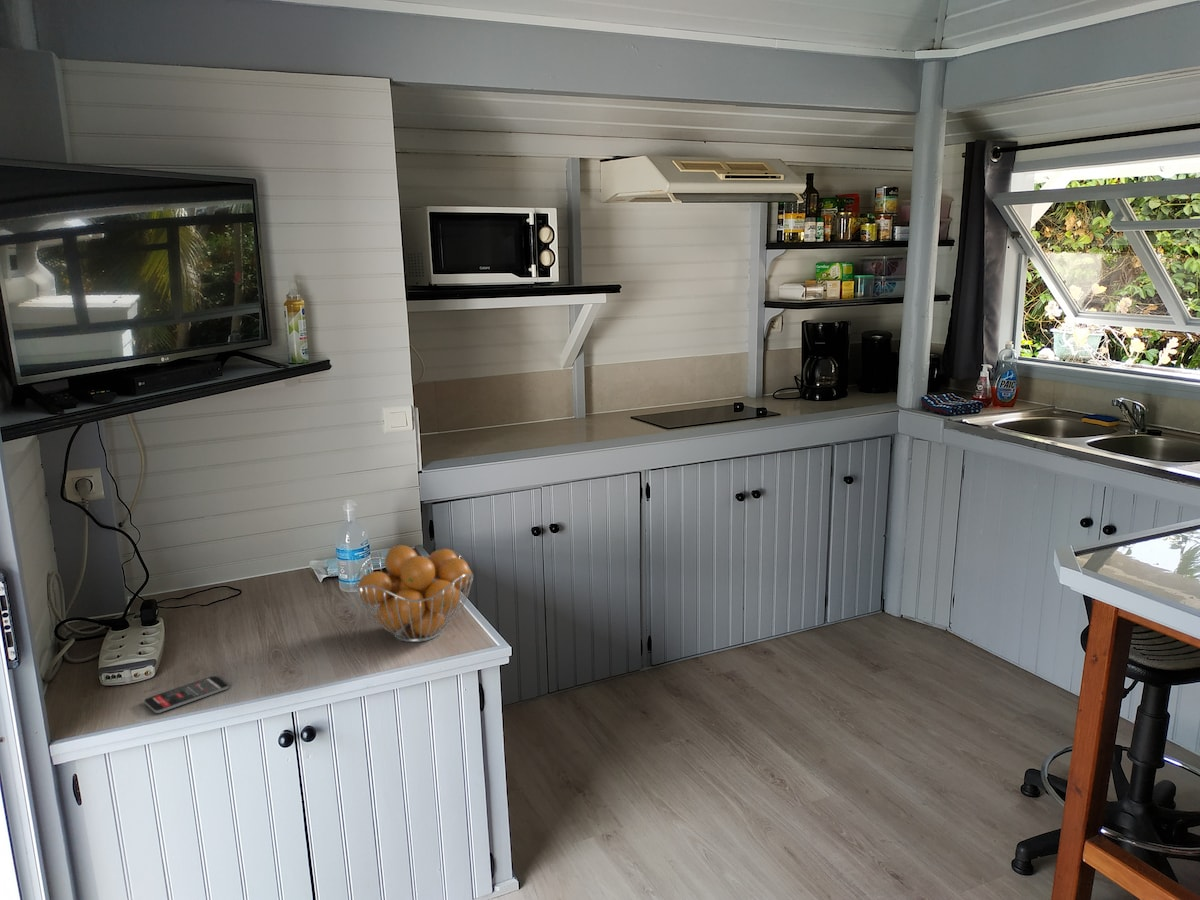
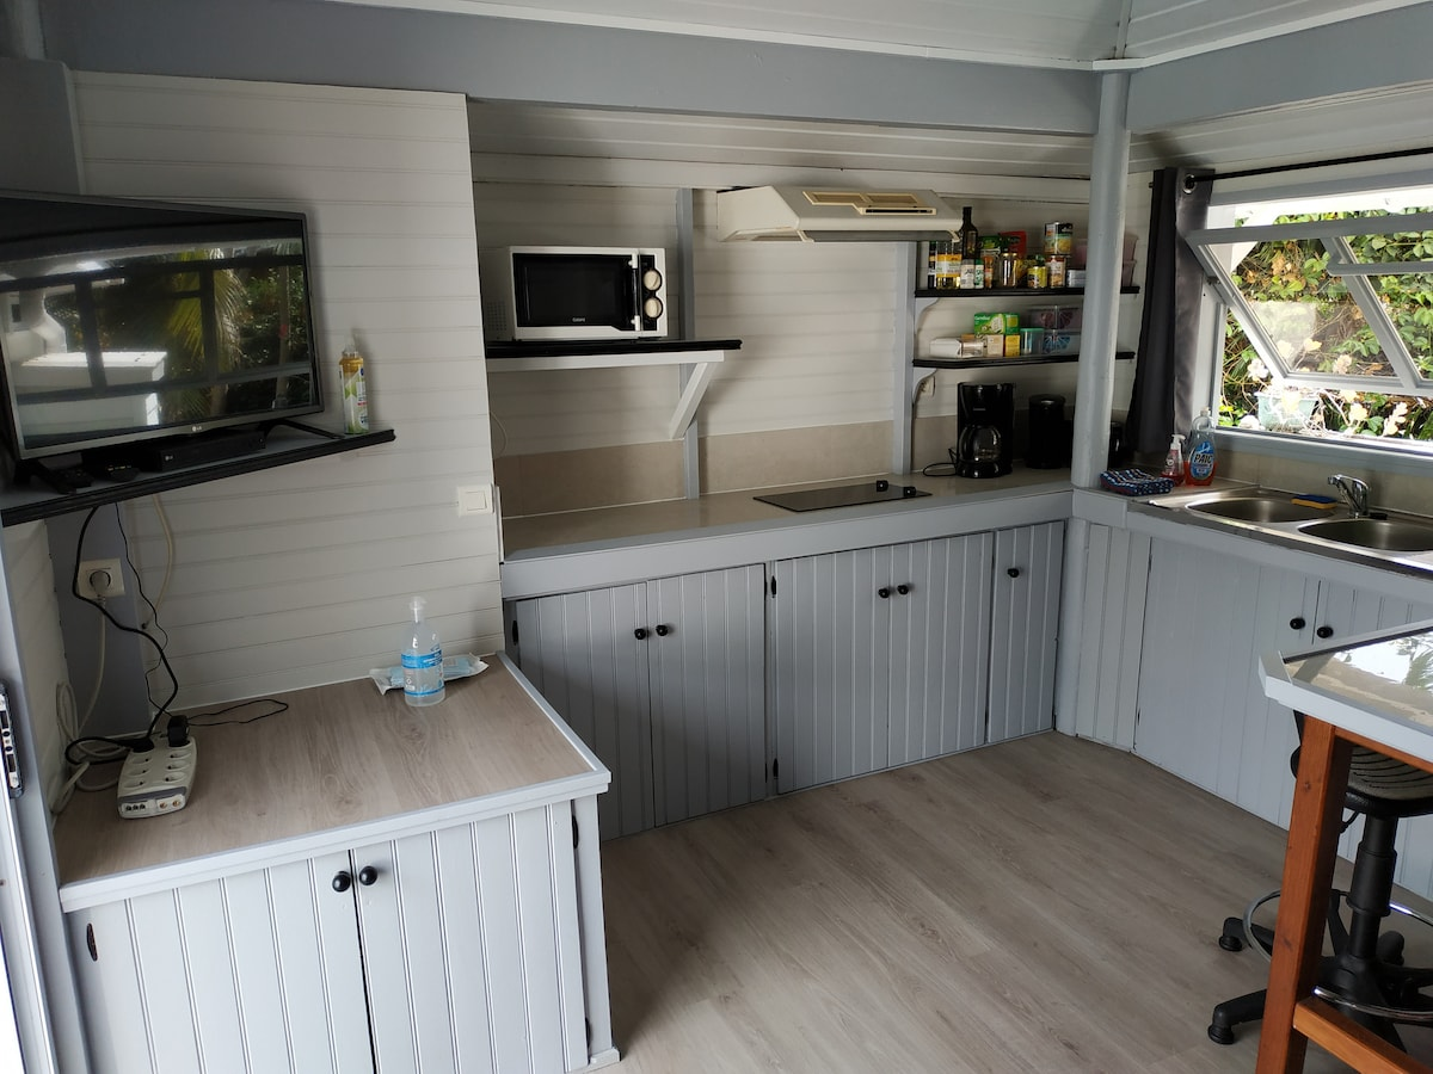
- smartphone [143,675,230,714]
- fruit basket [355,544,474,643]
